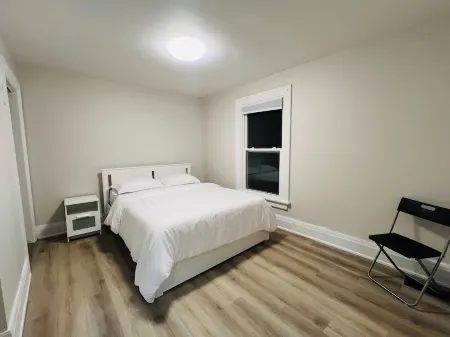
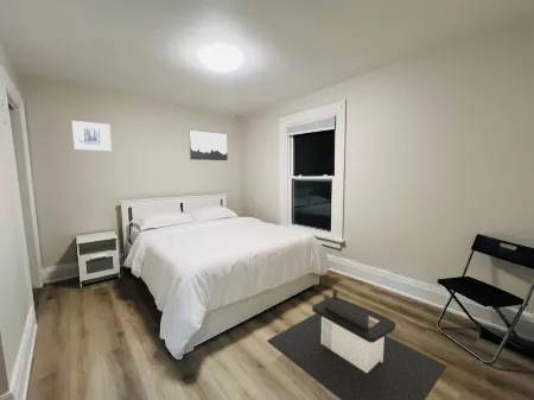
+ desk [266,288,449,400]
+ wall art [189,129,229,161]
+ wall art [70,120,113,152]
